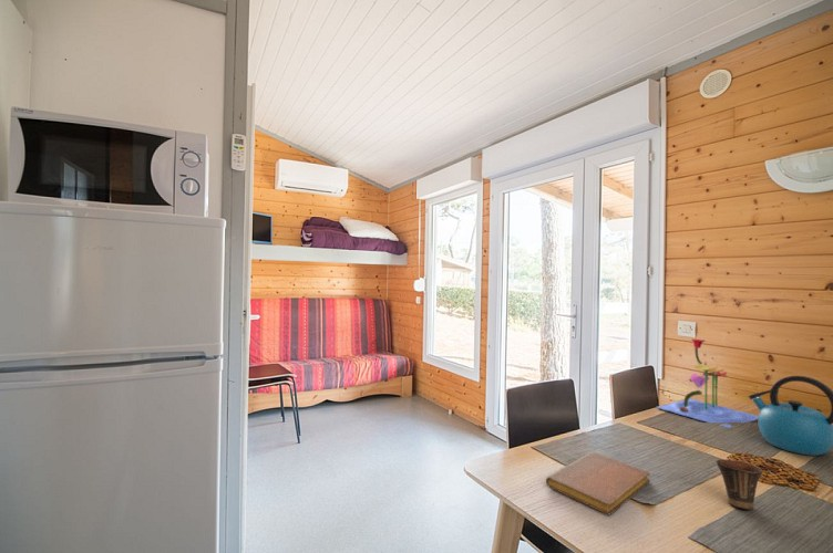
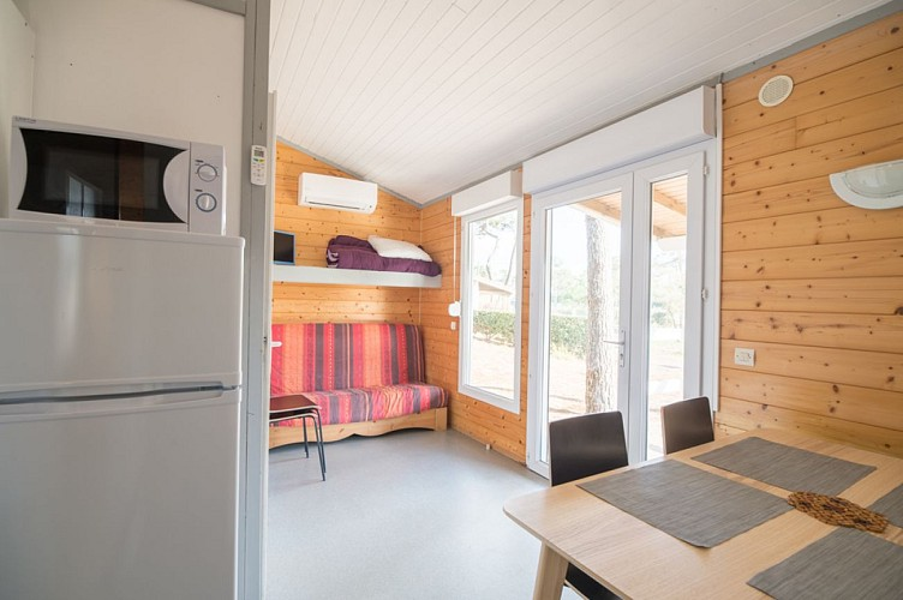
- kettle [748,375,833,457]
- notebook [545,451,651,515]
- cup [716,459,763,511]
- flower [656,338,759,429]
